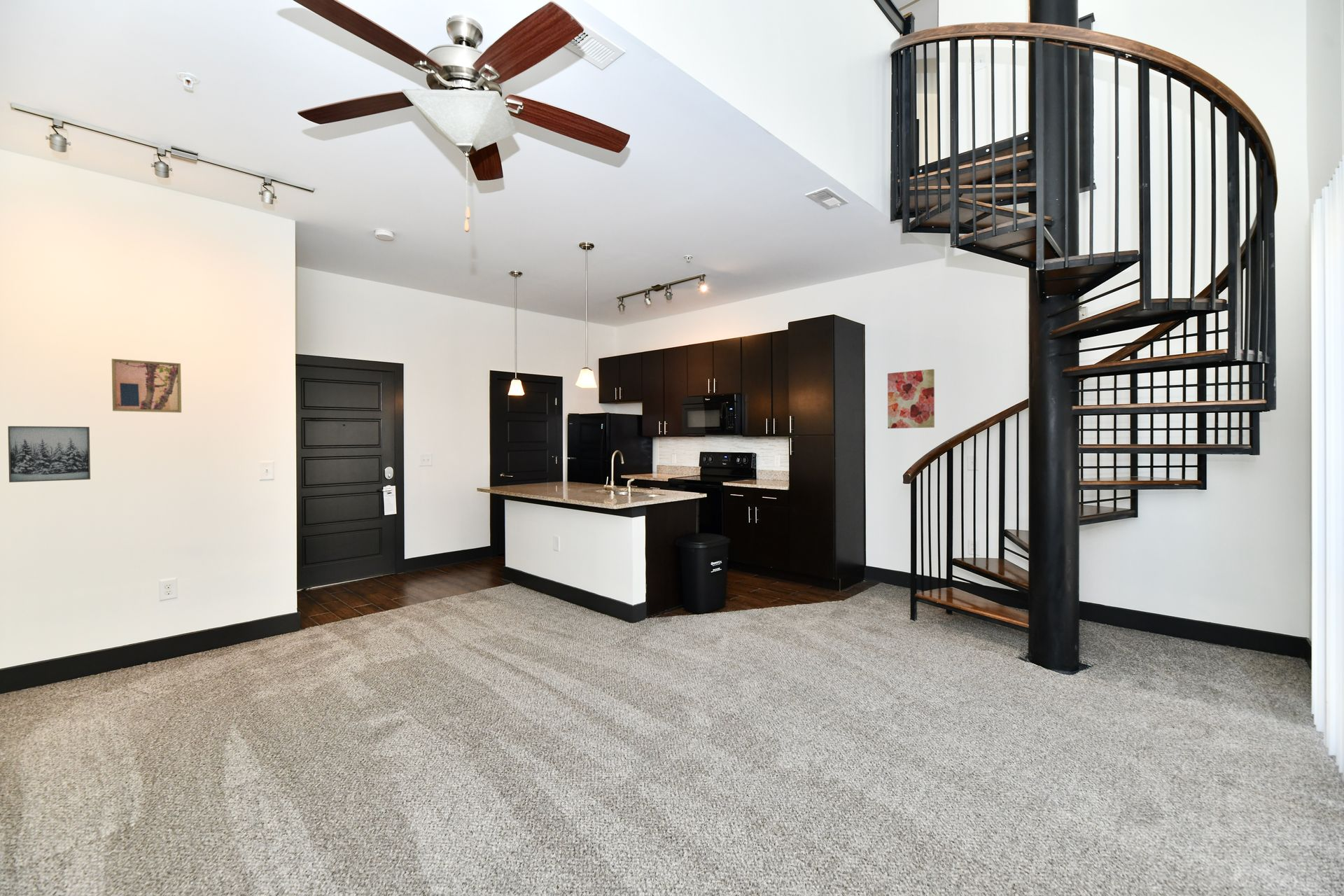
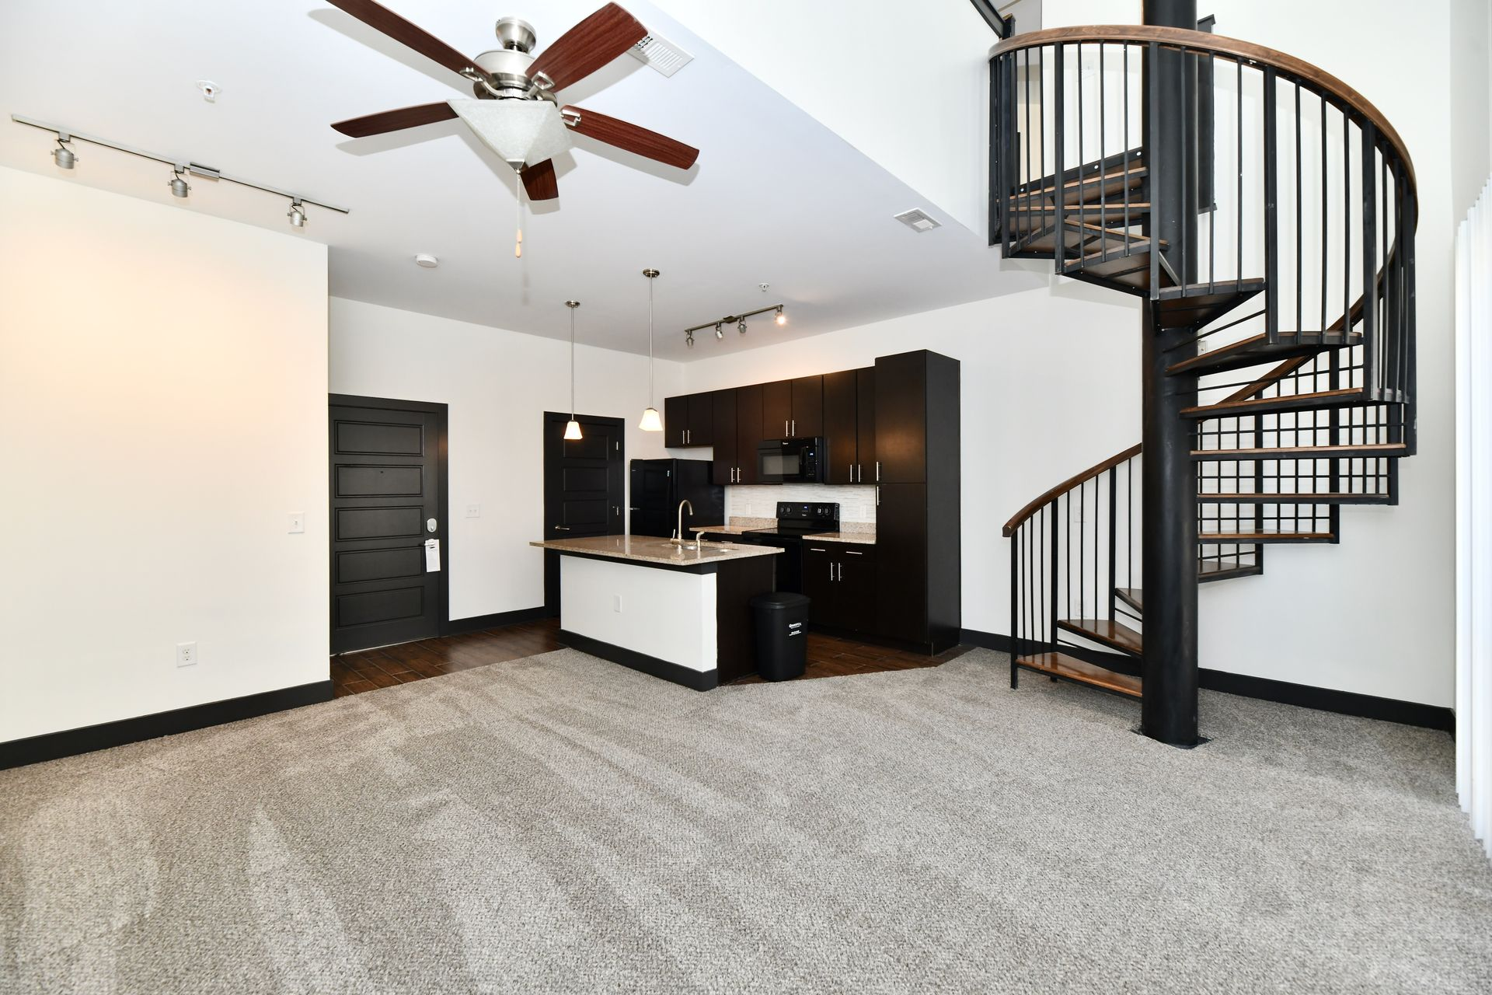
- wall art [887,368,935,429]
- wall art [111,358,182,413]
- wall art [7,426,91,483]
